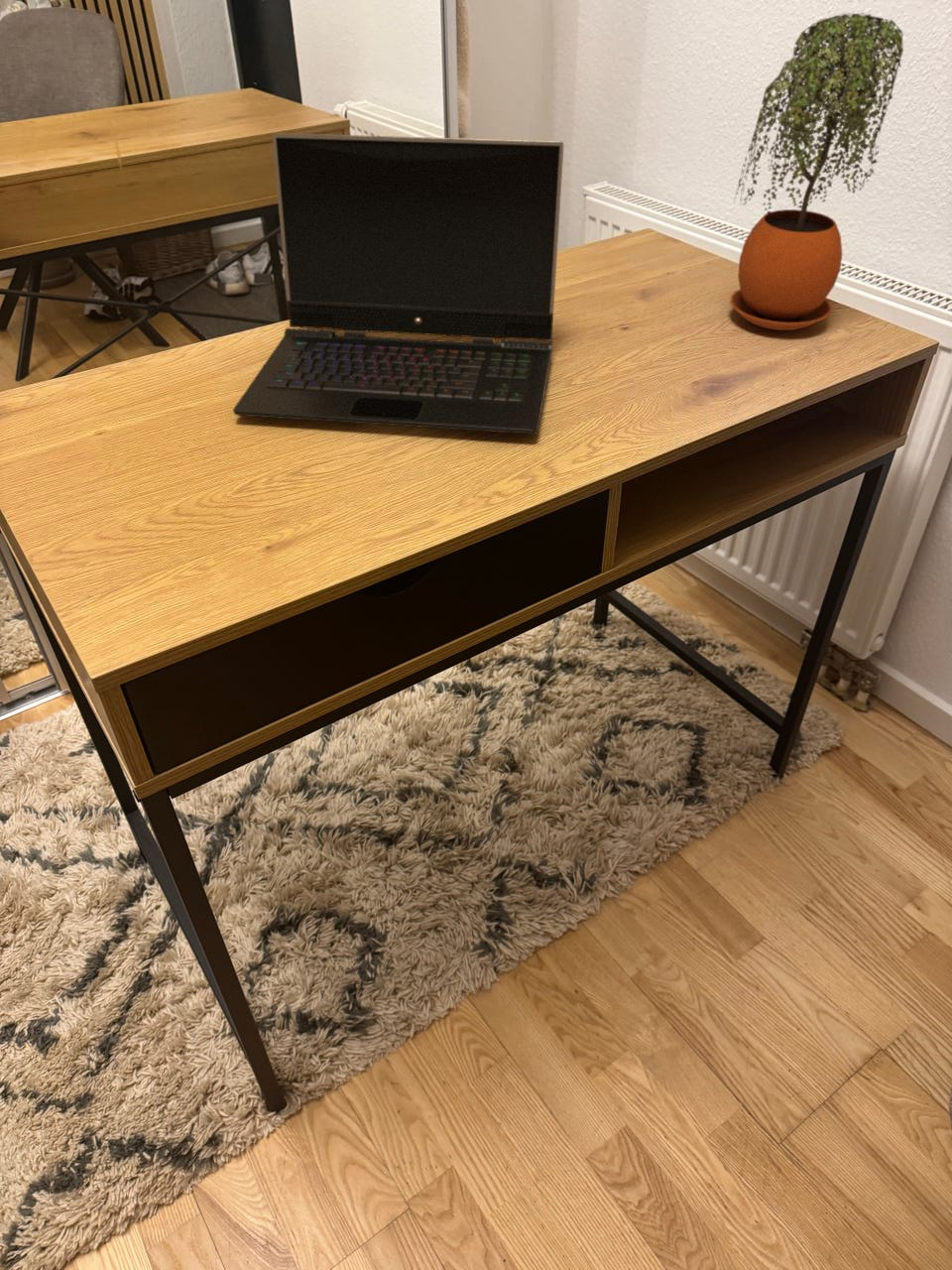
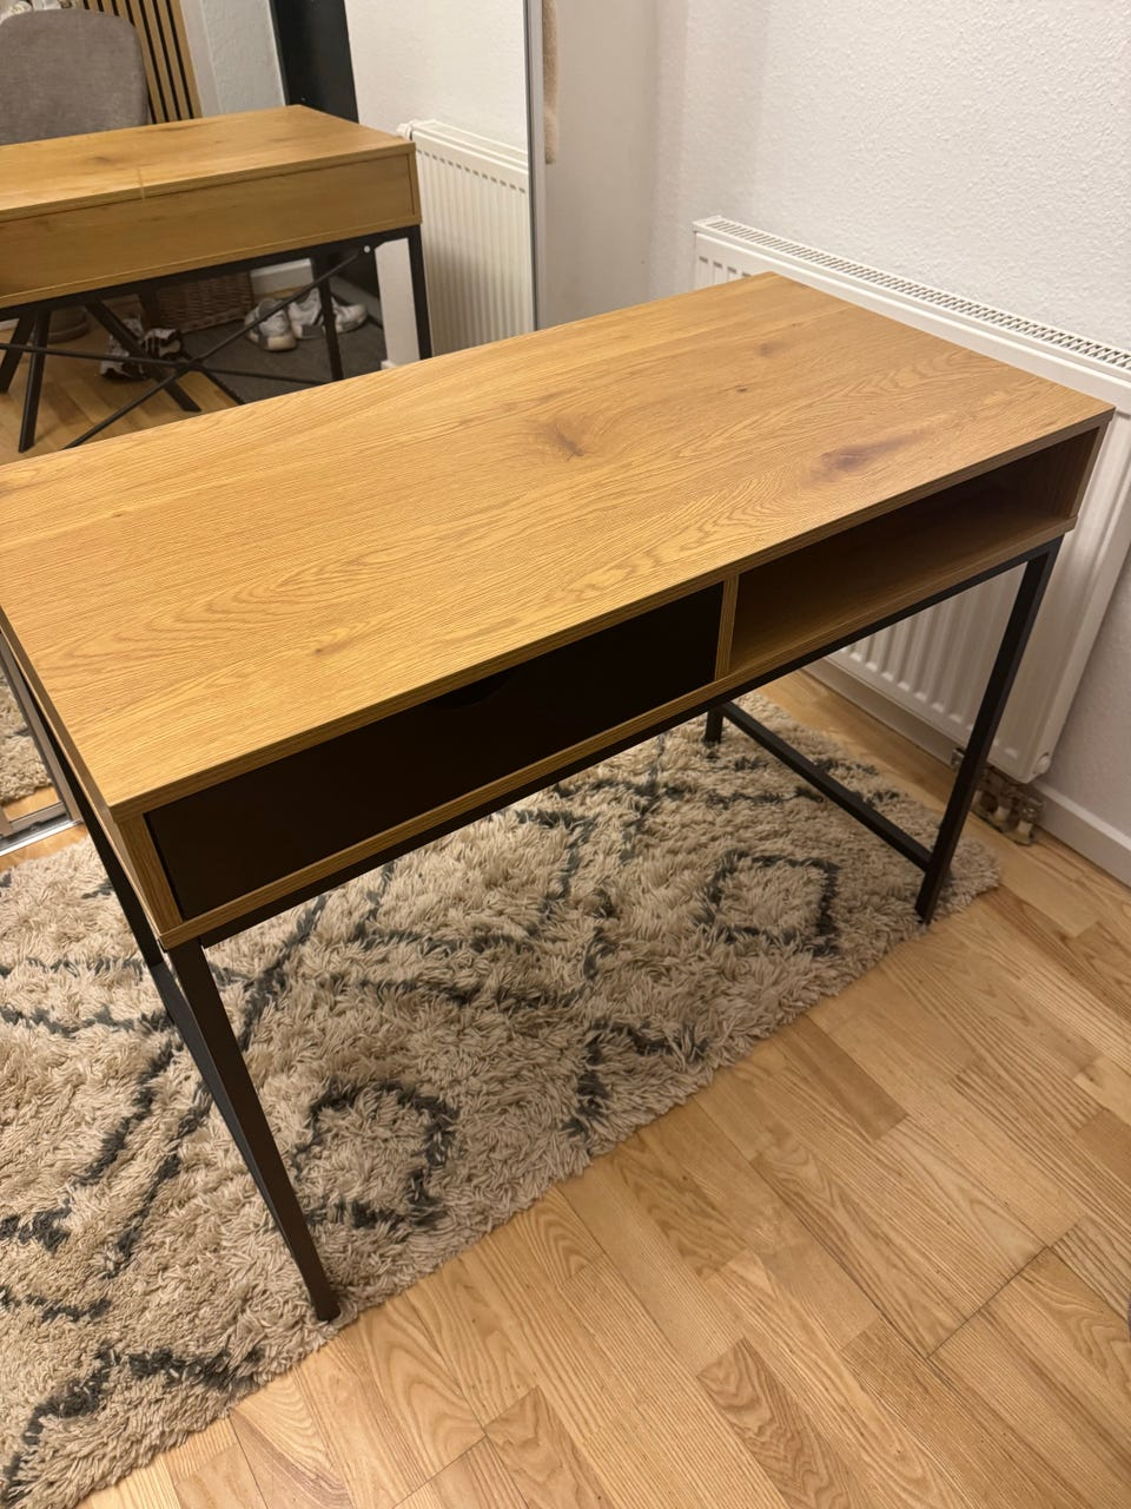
- potted plant [729,12,904,331]
- laptop computer [232,132,565,436]
